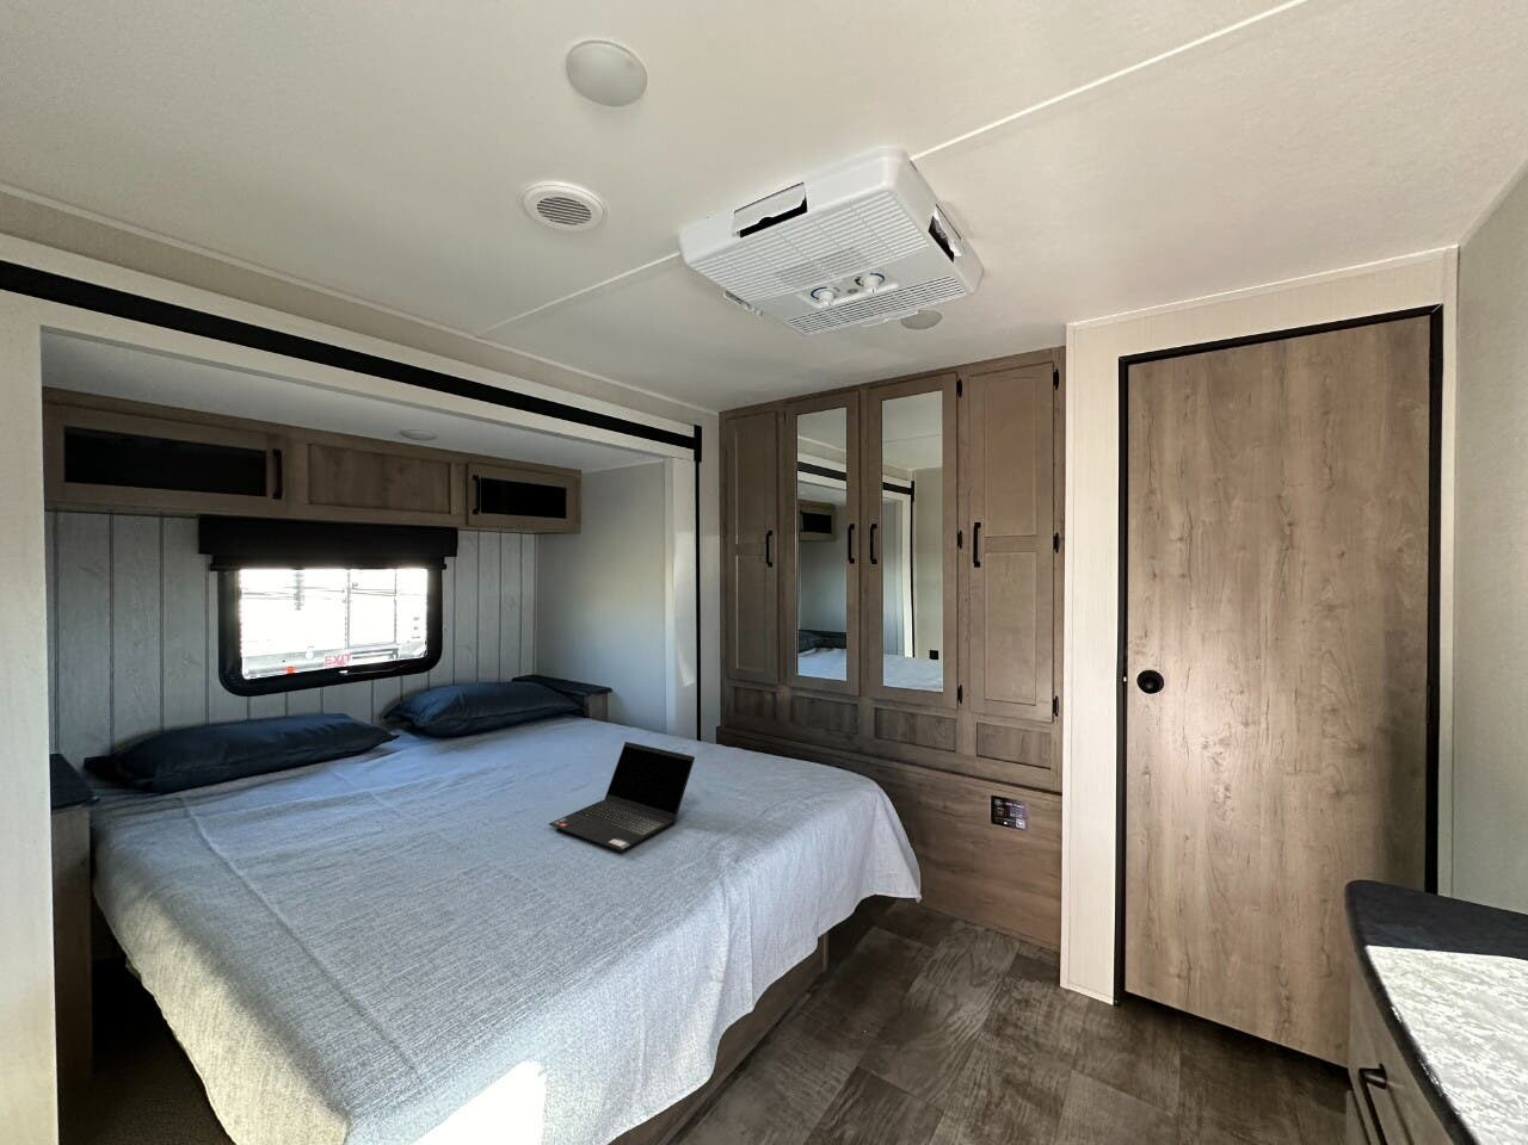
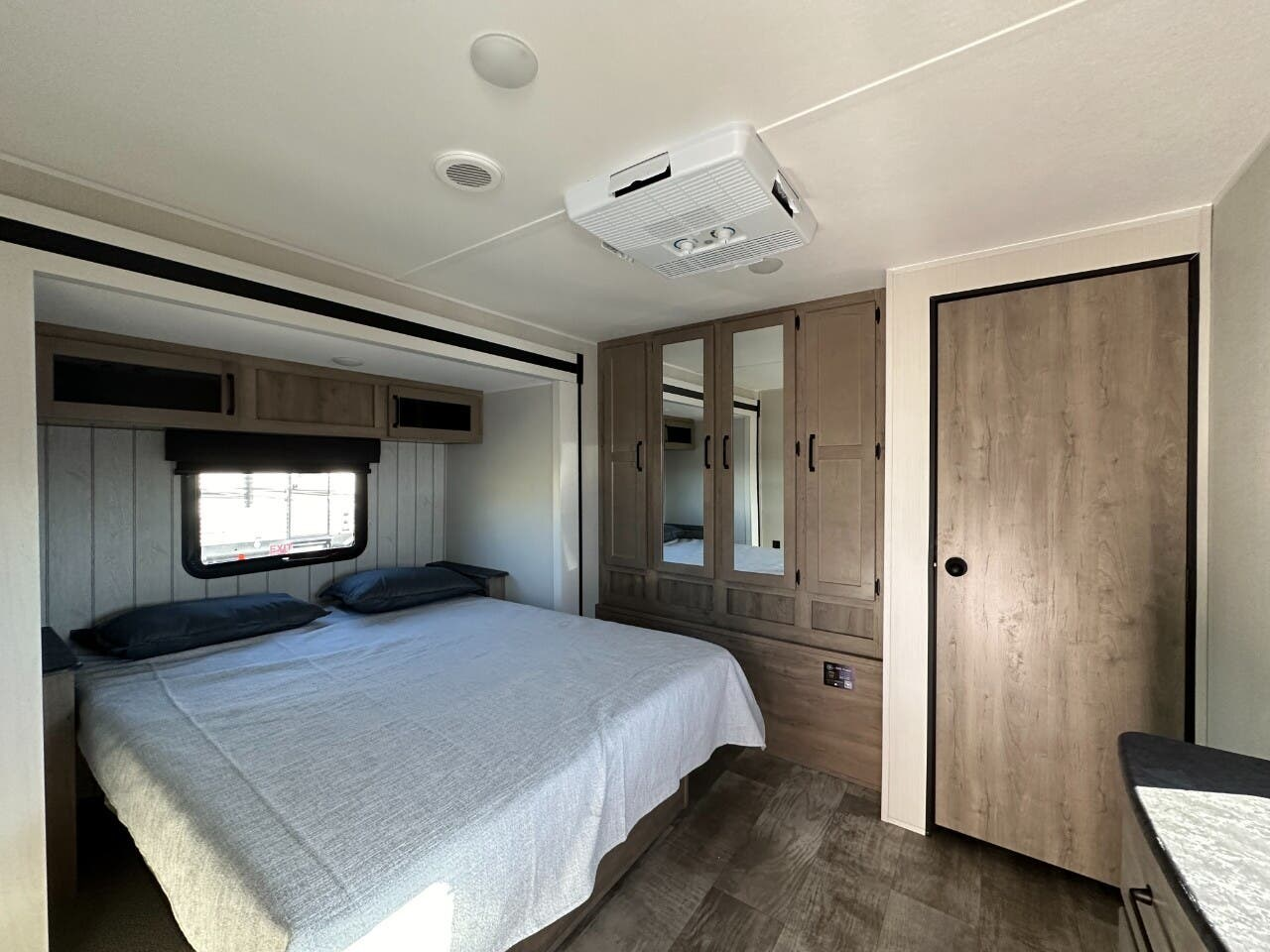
- laptop computer [547,741,695,853]
